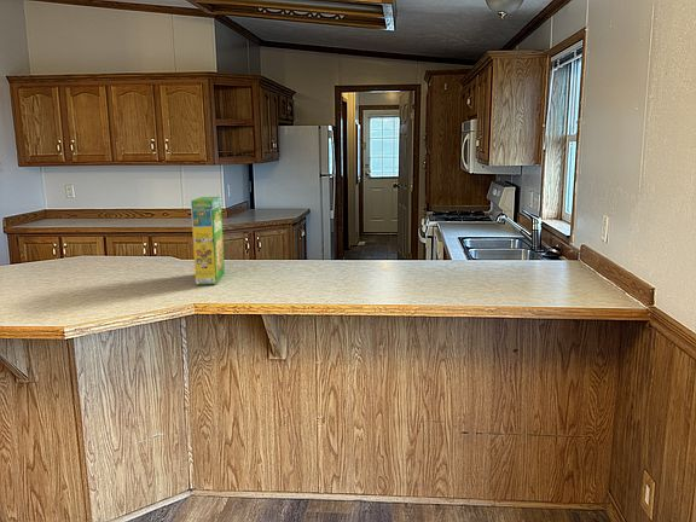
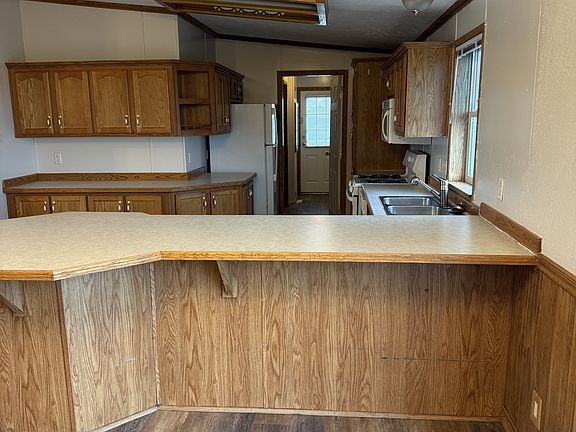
- cereal box [190,196,226,286]
